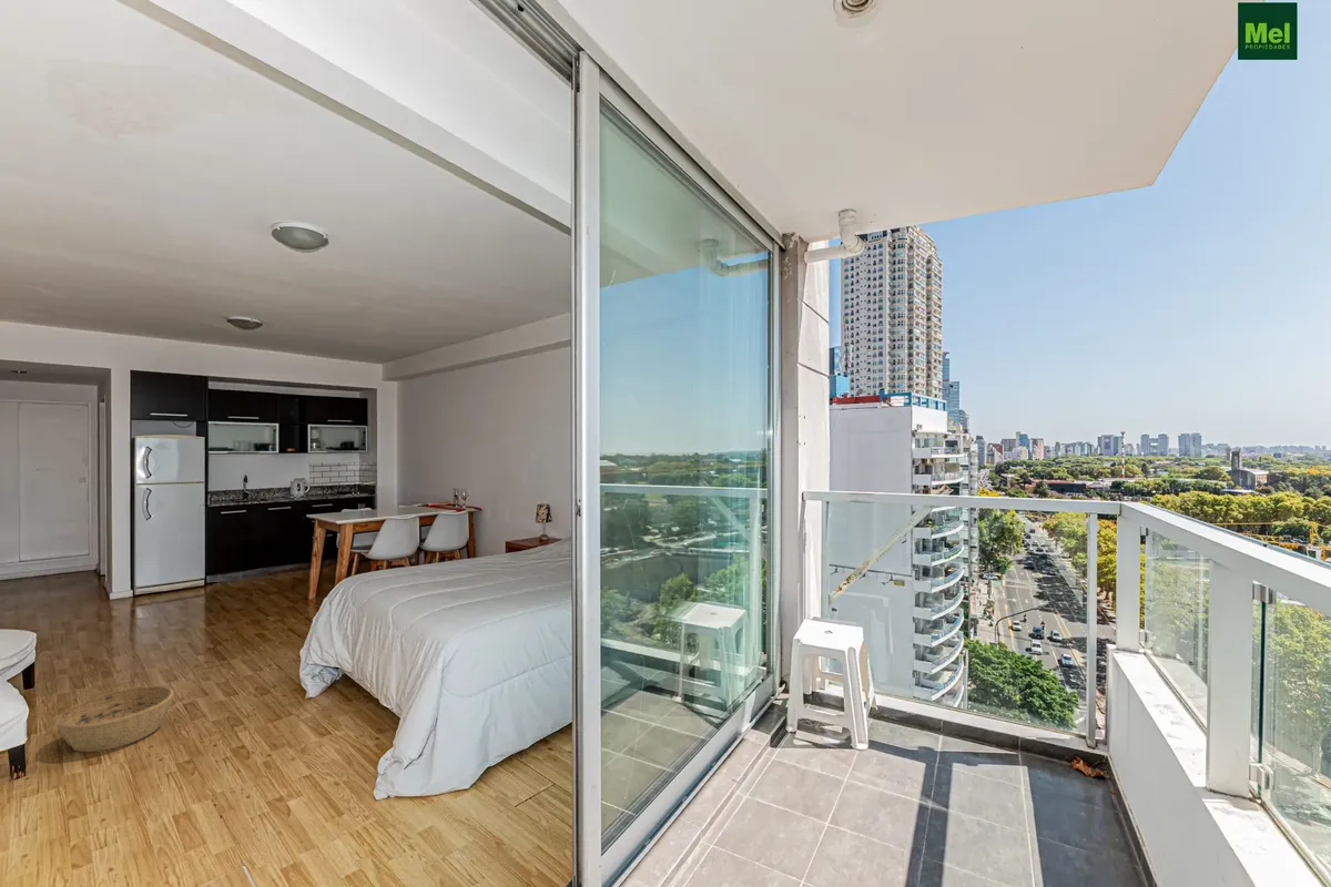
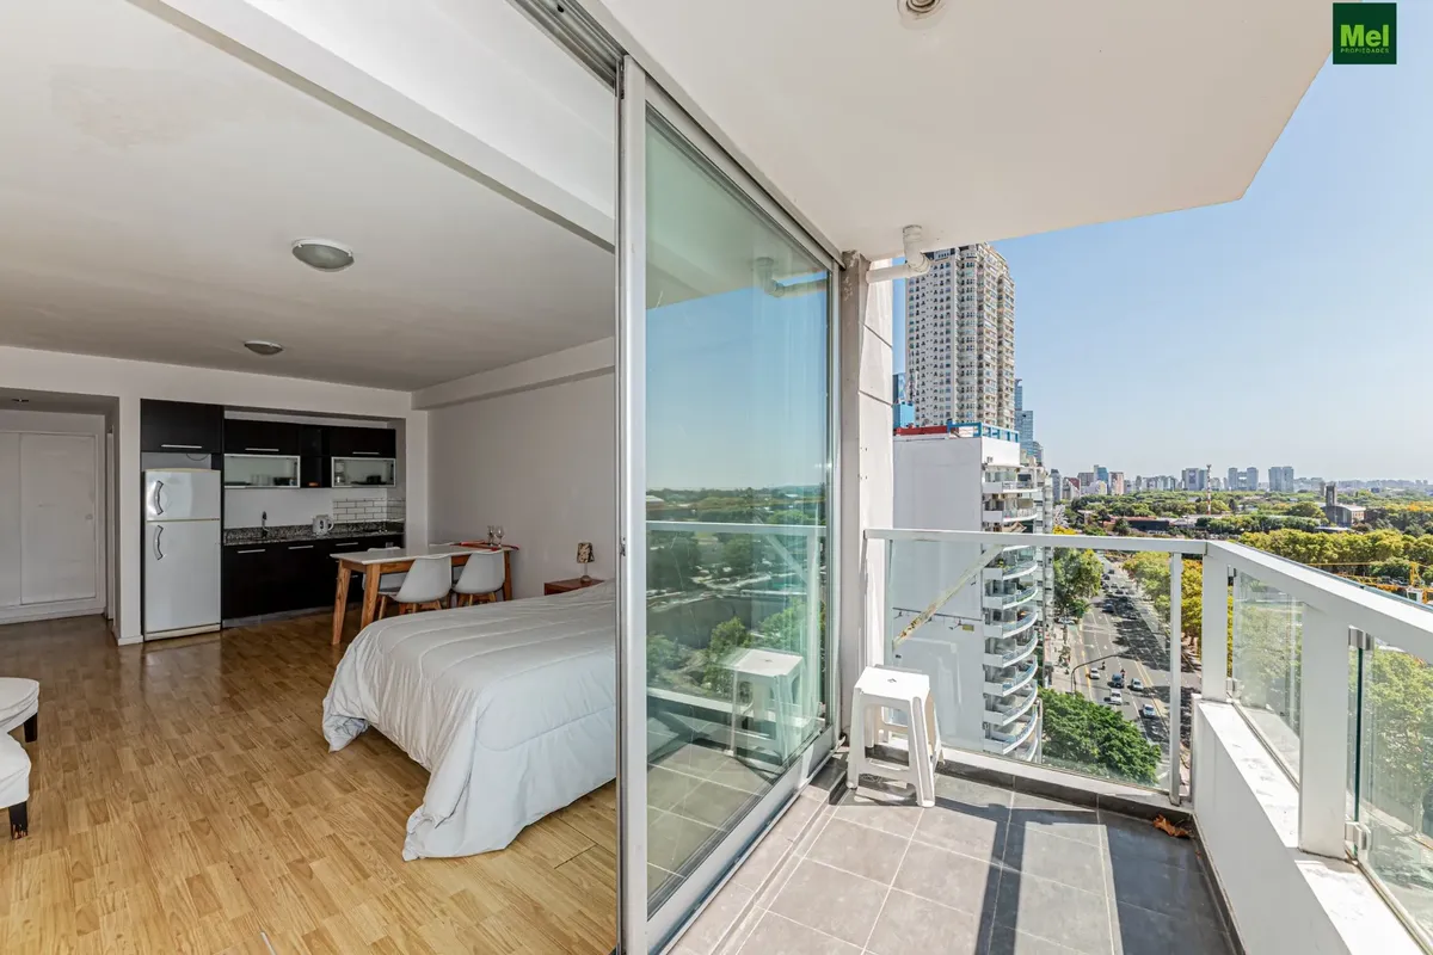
- basket [54,685,175,753]
